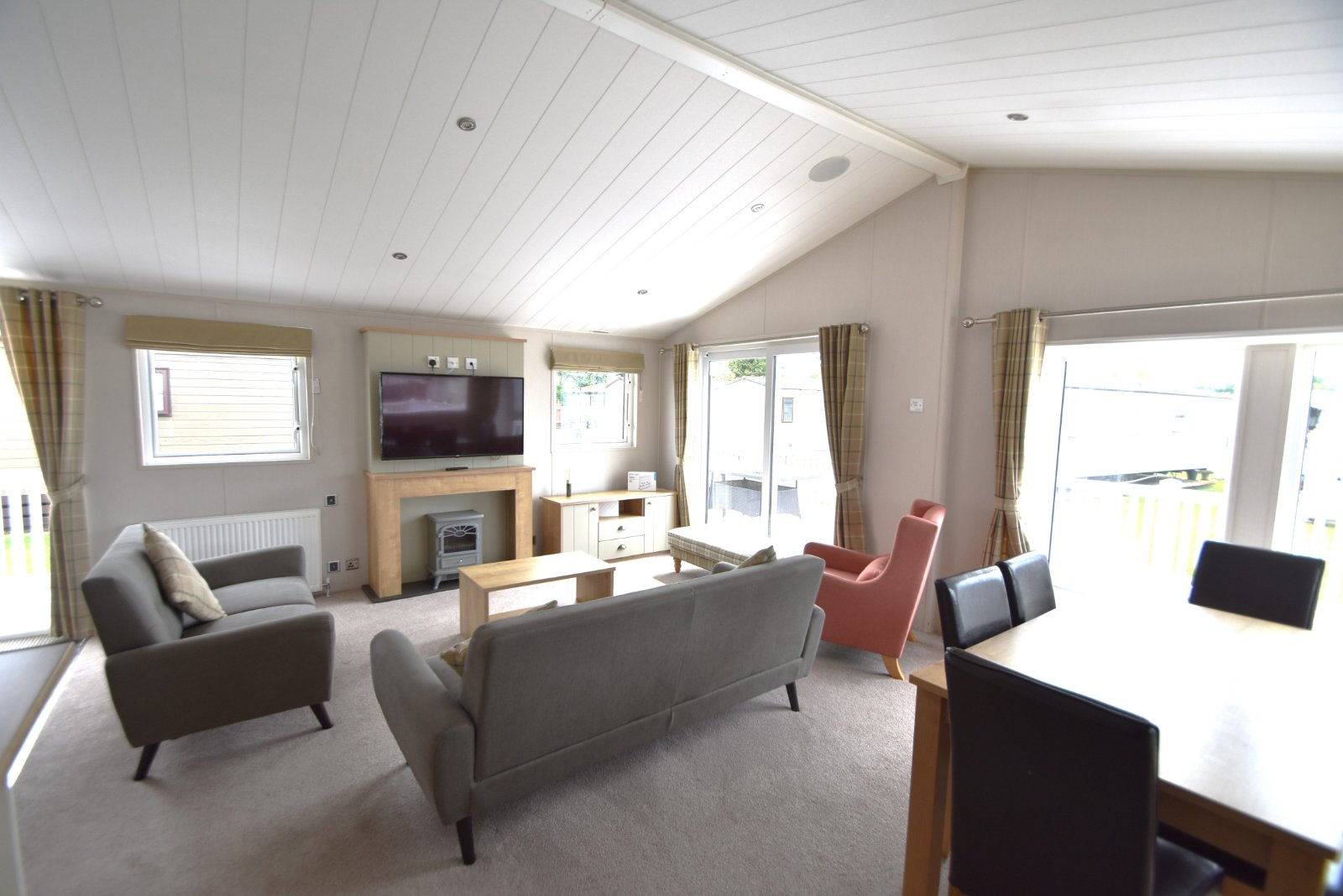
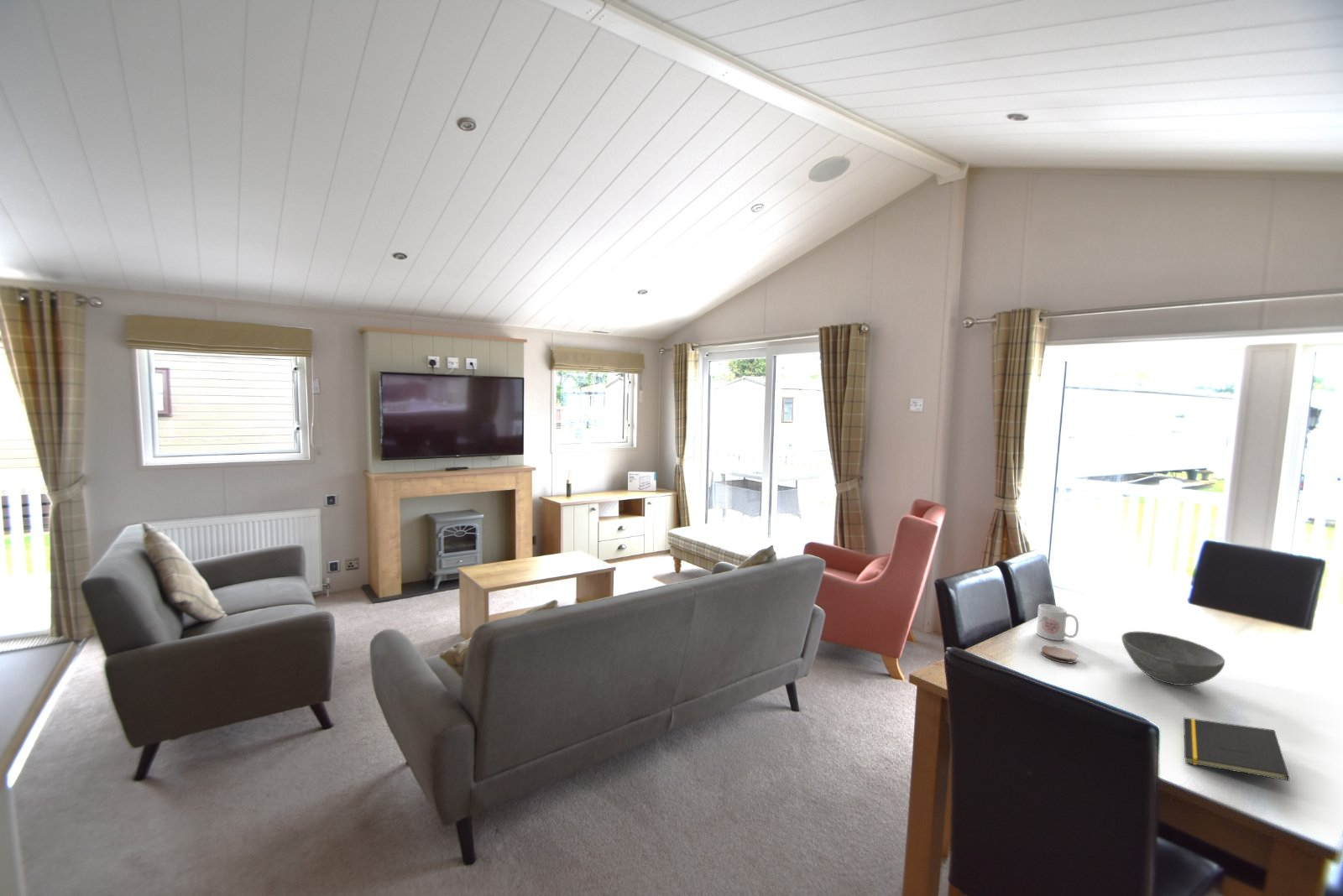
+ notepad [1183,716,1290,782]
+ mug [1036,603,1079,641]
+ coaster [1040,645,1079,664]
+ bowl [1121,631,1225,686]
